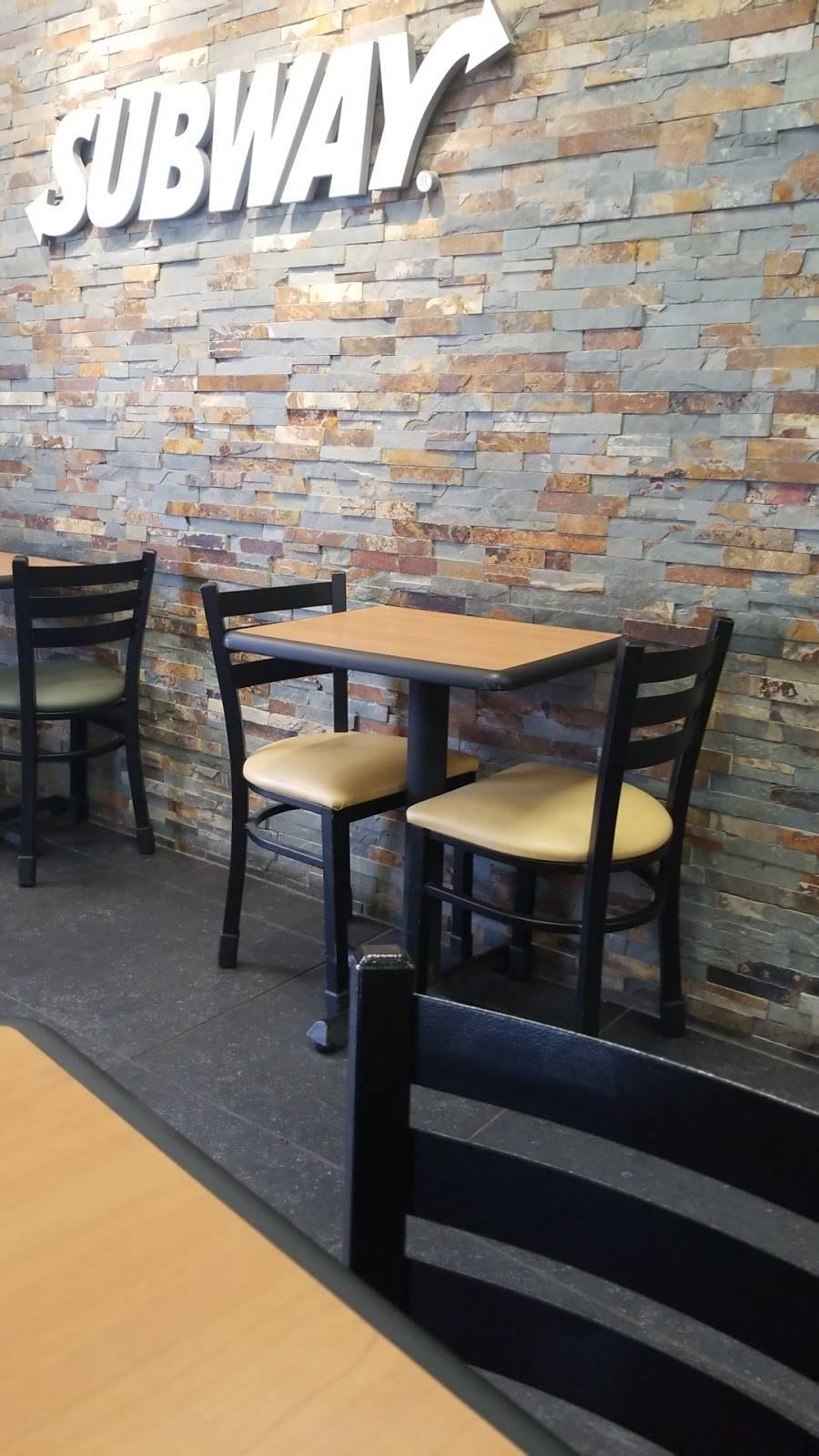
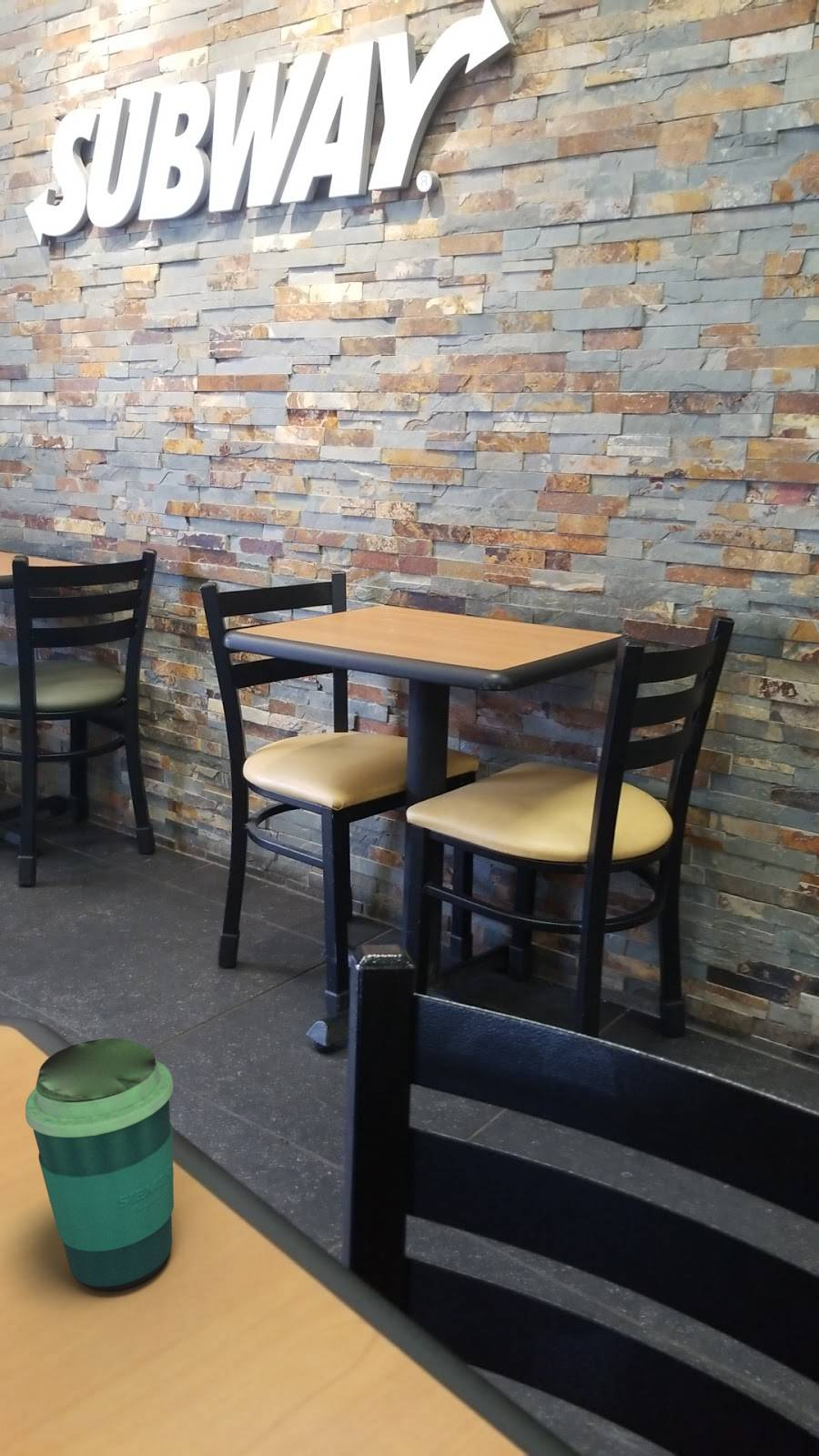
+ cup [25,1037,175,1292]
